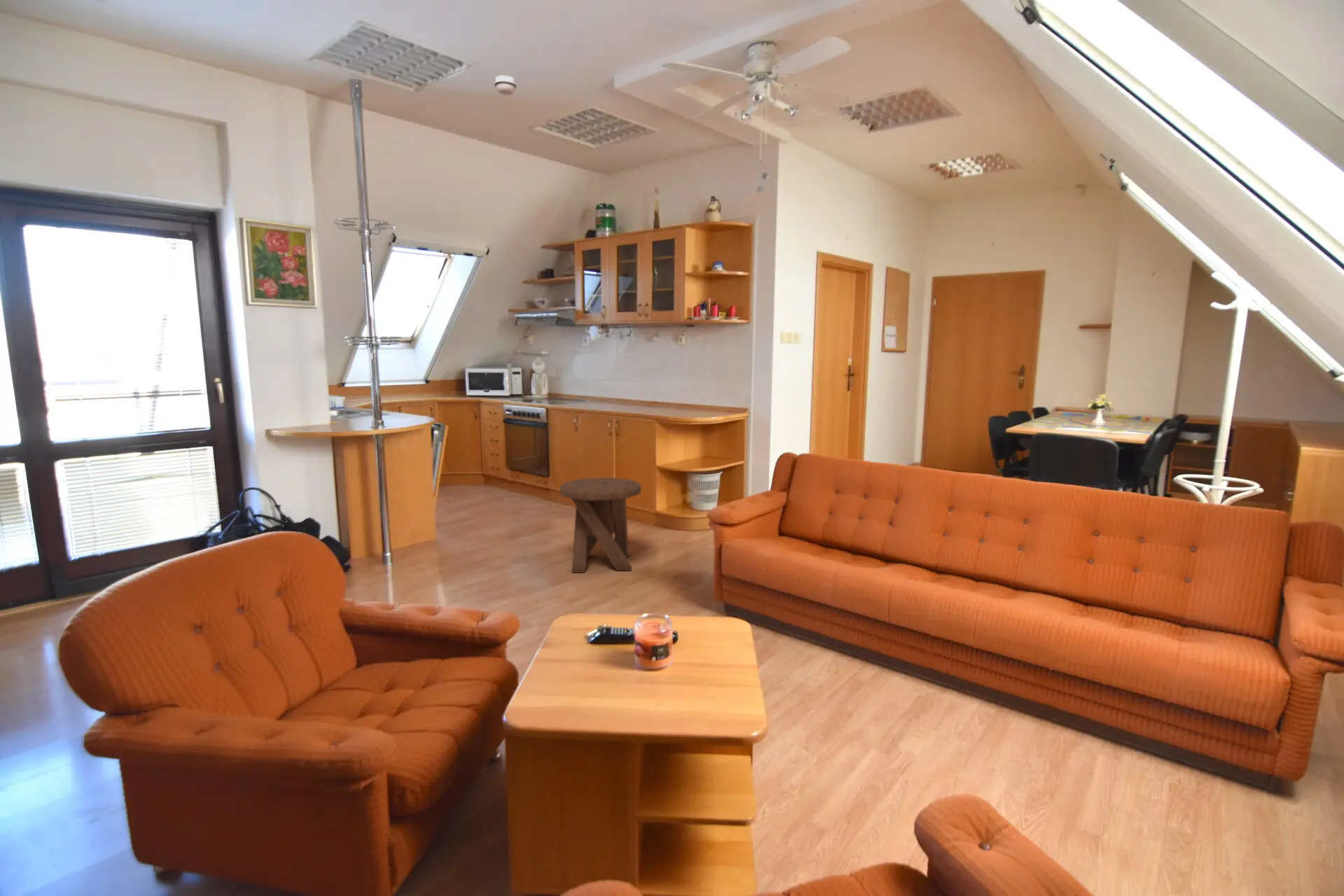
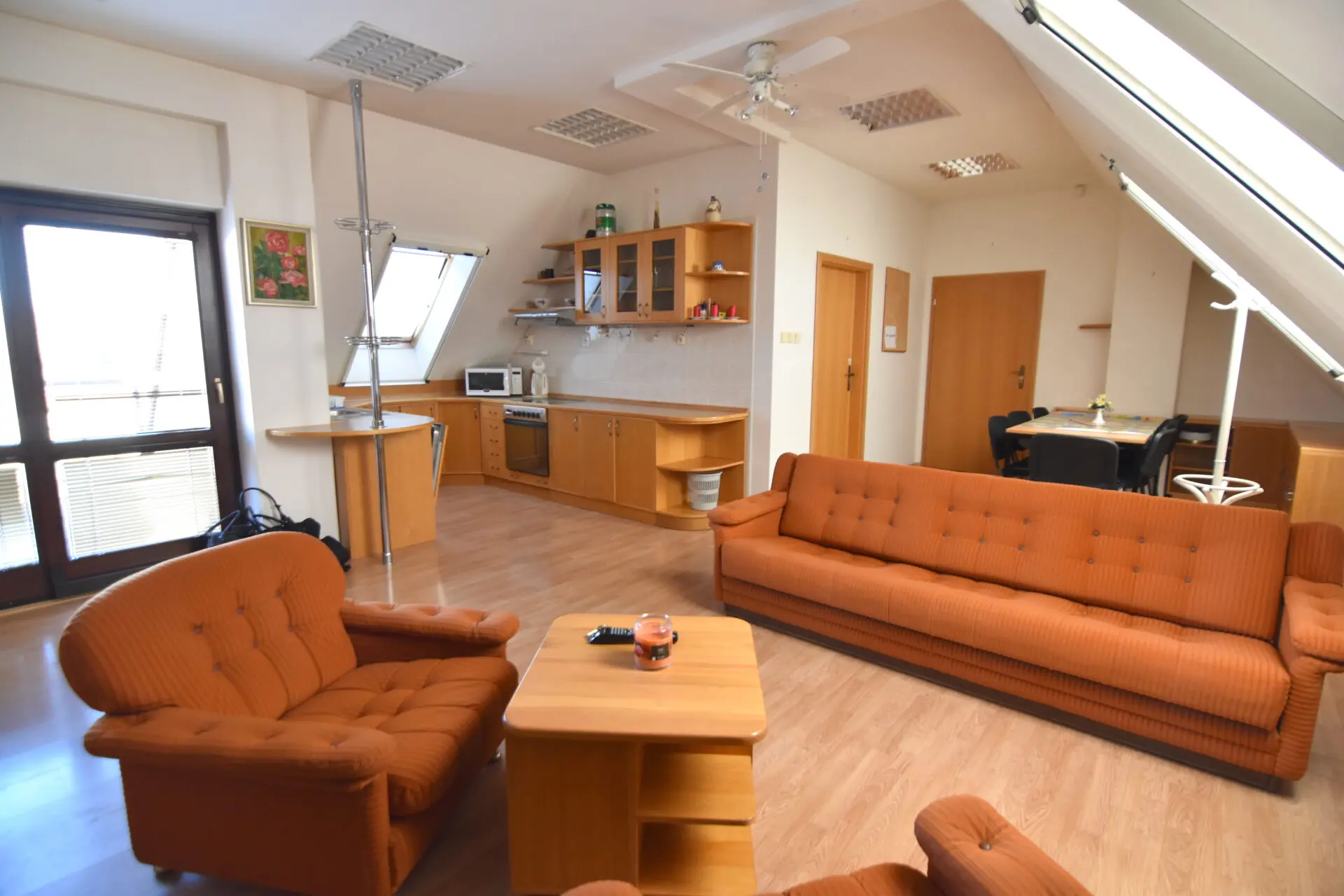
- music stool [559,477,642,573]
- smoke detector [493,75,517,97]
